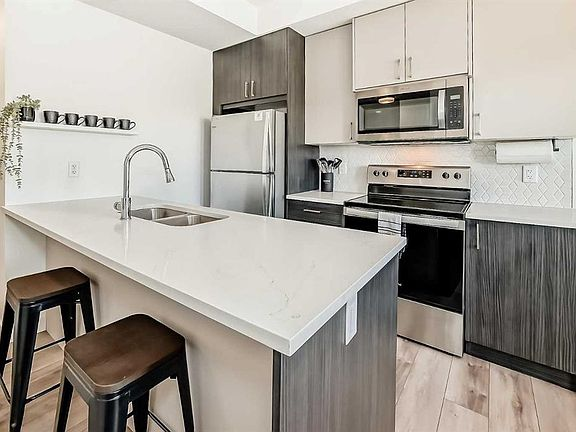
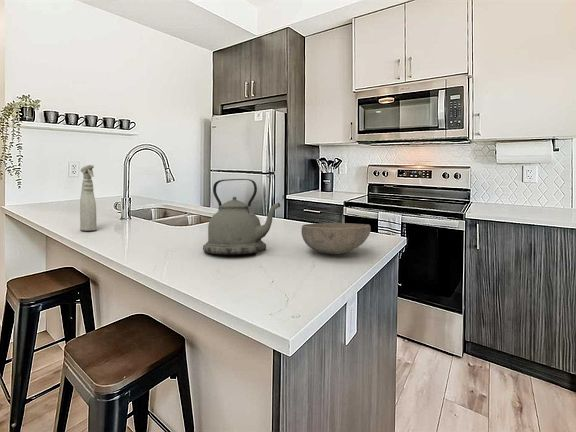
+ bowl [301,222,372,255]
+ spray bottle [79,164,98,232]
+ kettle [202,178,281,255]
